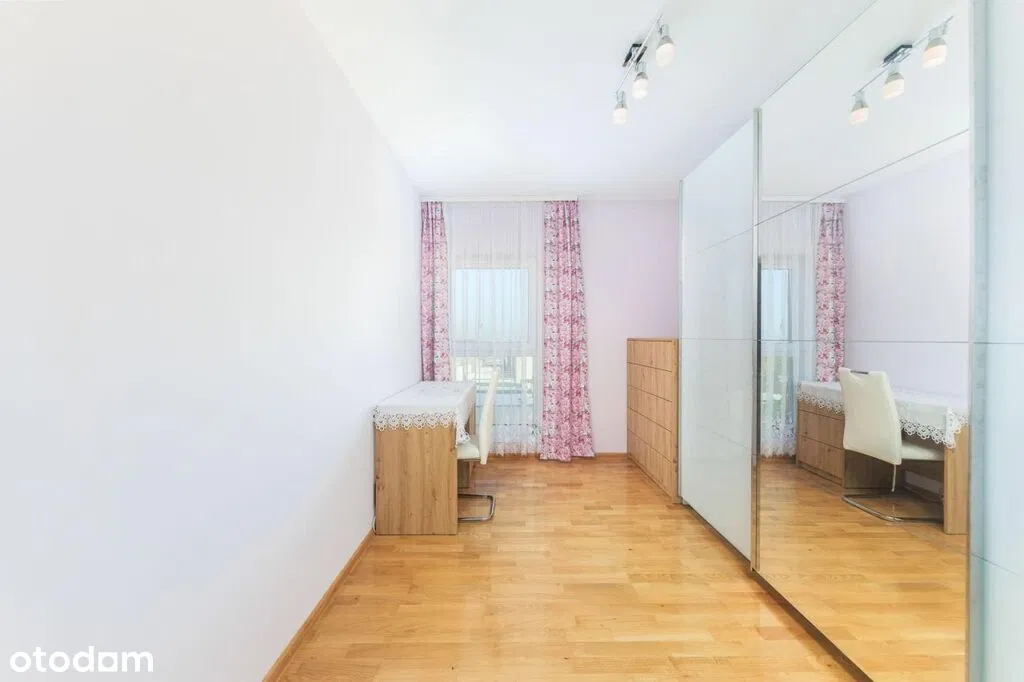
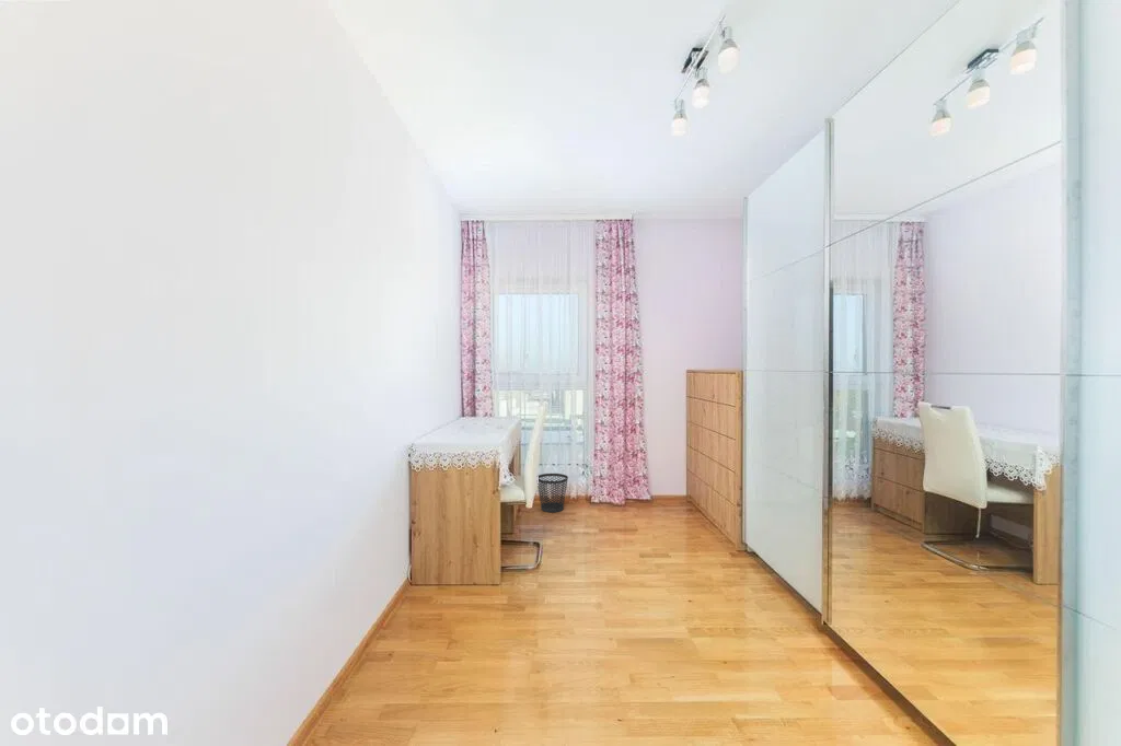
+ wastebasket [536,473,569,513]
